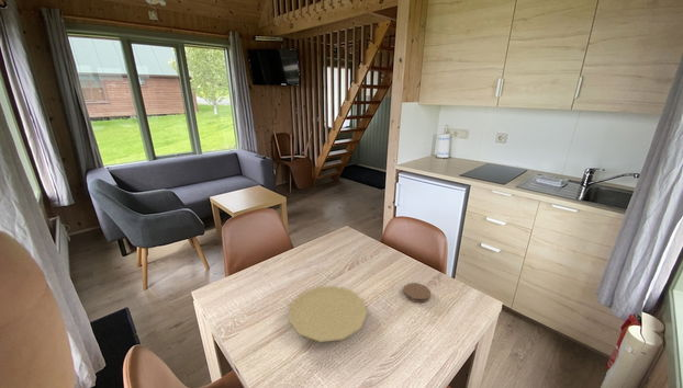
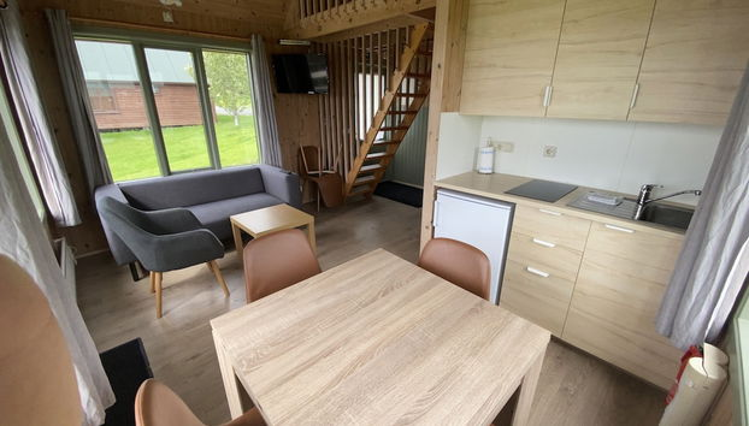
- plate [288,285,368,343]
- coaster [403,282,432,304]
